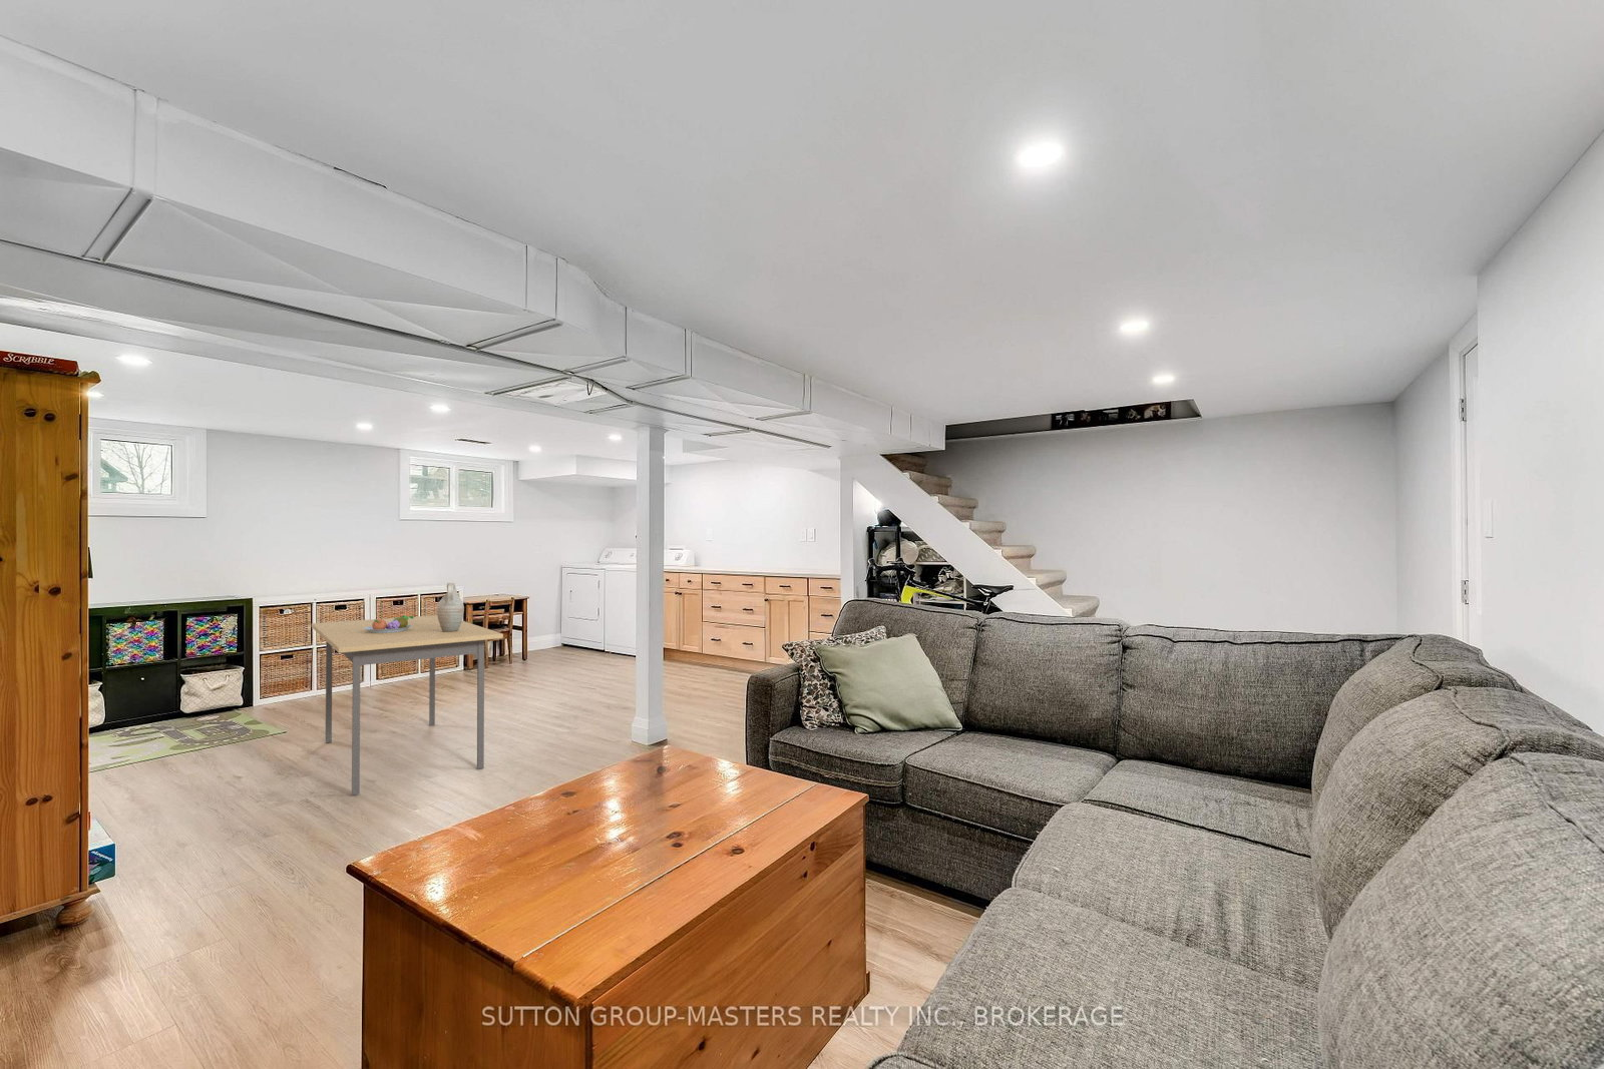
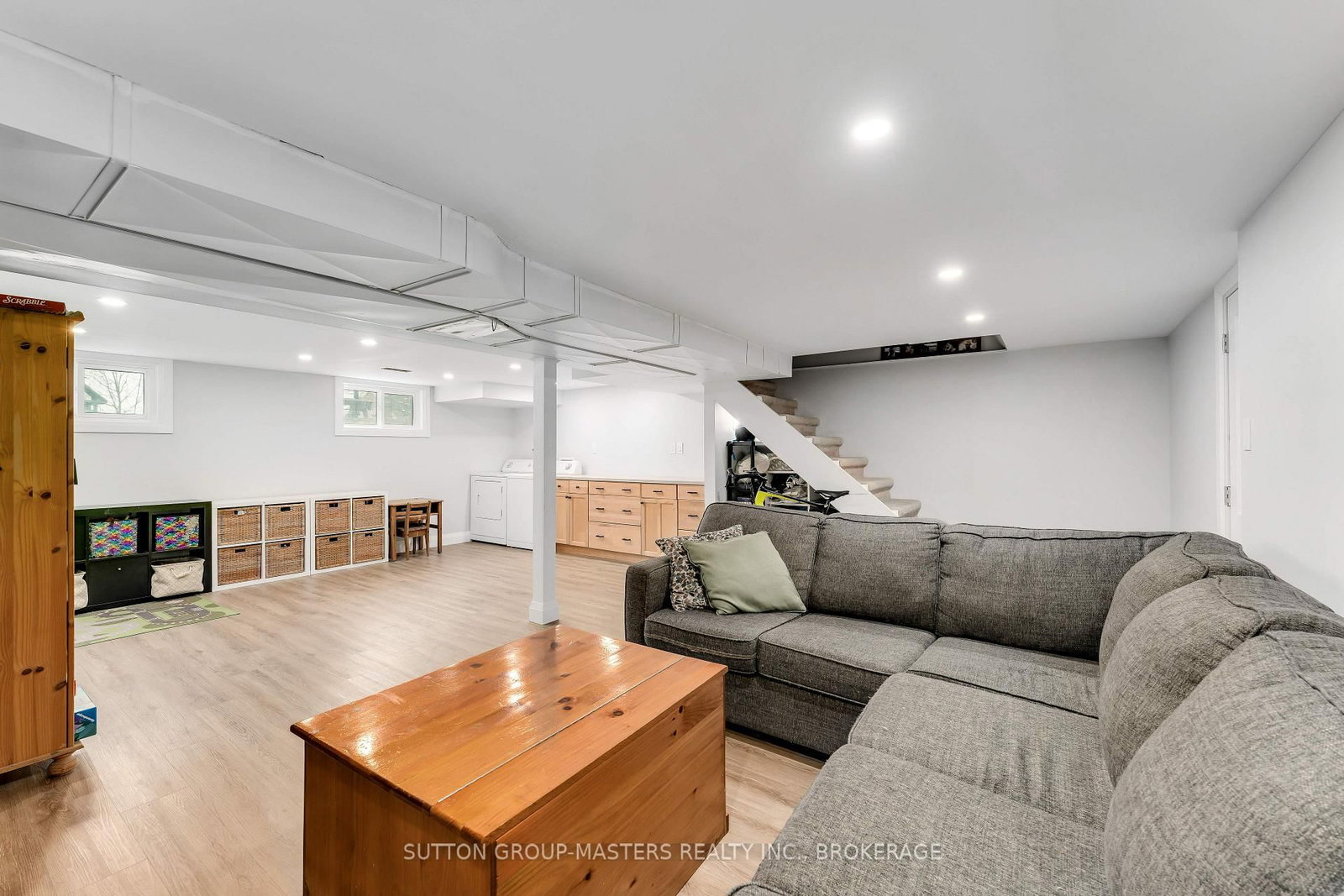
- fruit bowl [365,614,414,634]
- dining table [310,614,505,797]
- pitcher [436,582,465,632]
